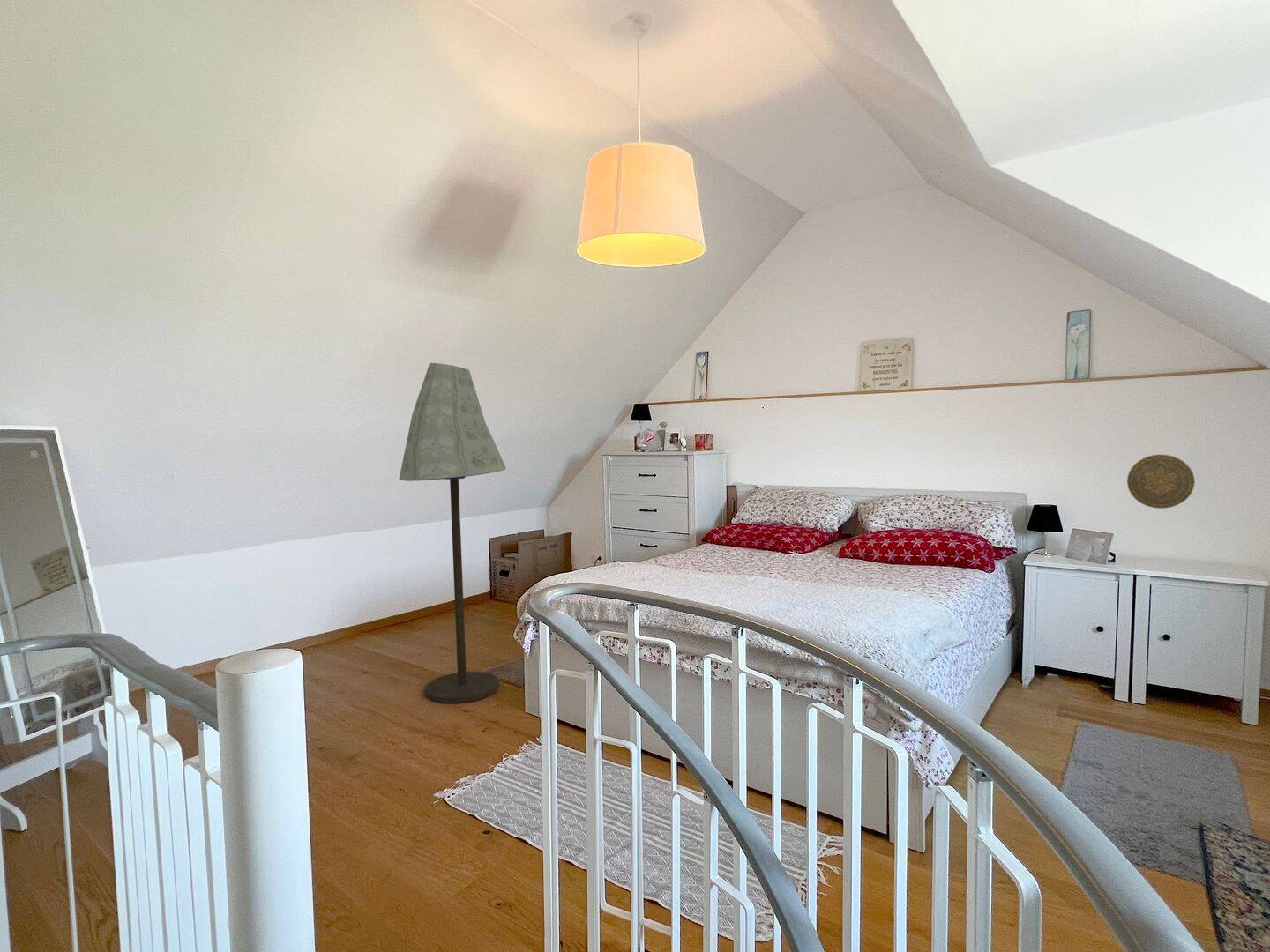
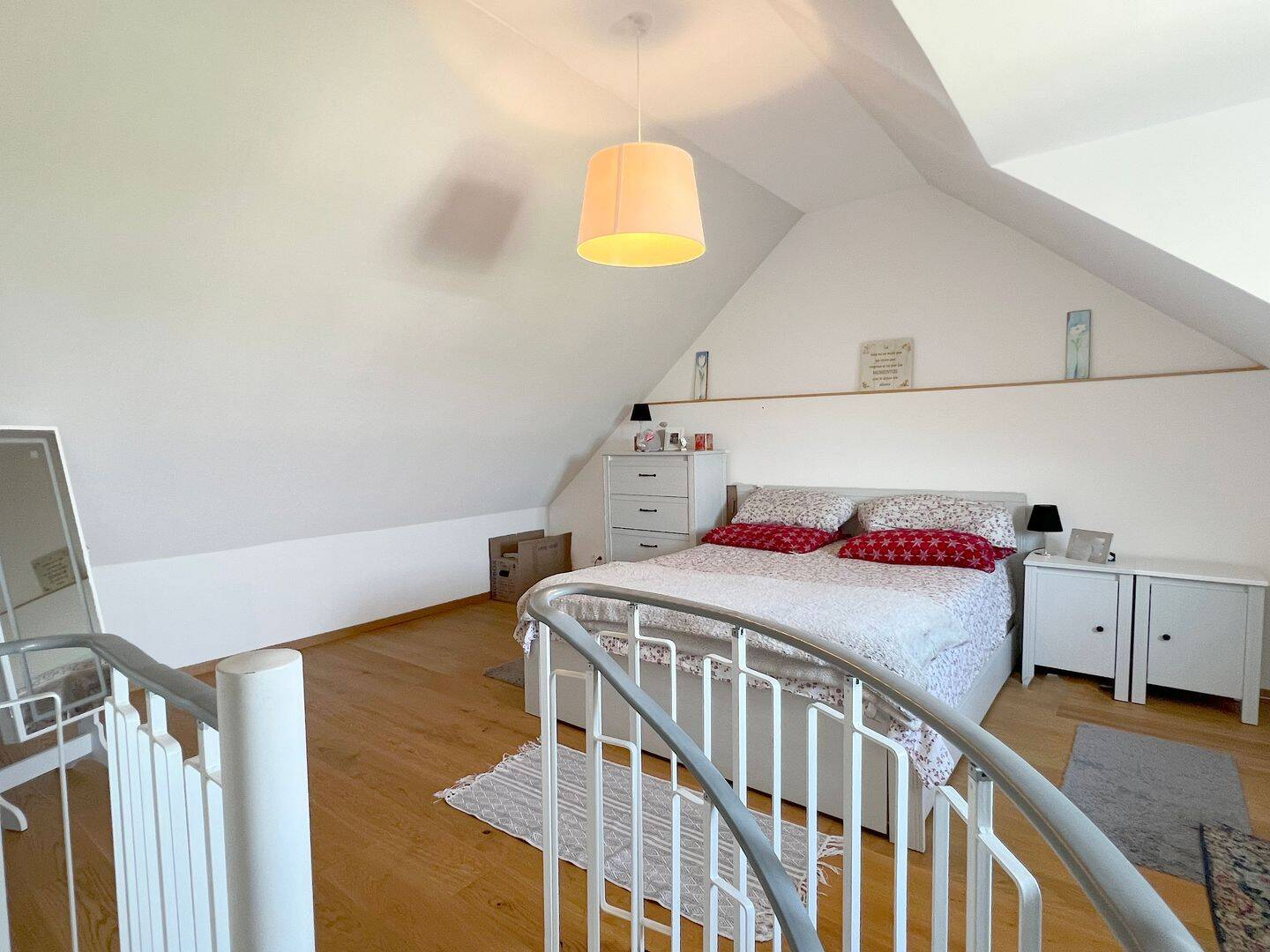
- floor lamp [398,362,507,704]
- decorative plate [1126,454,1196,509]
